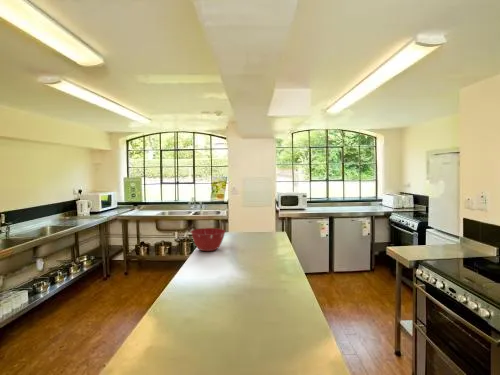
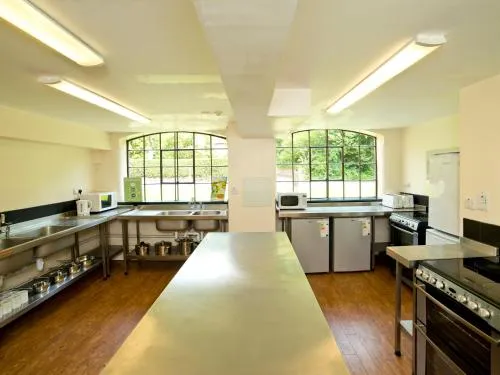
- mixing bowl [190,227,226,252]
